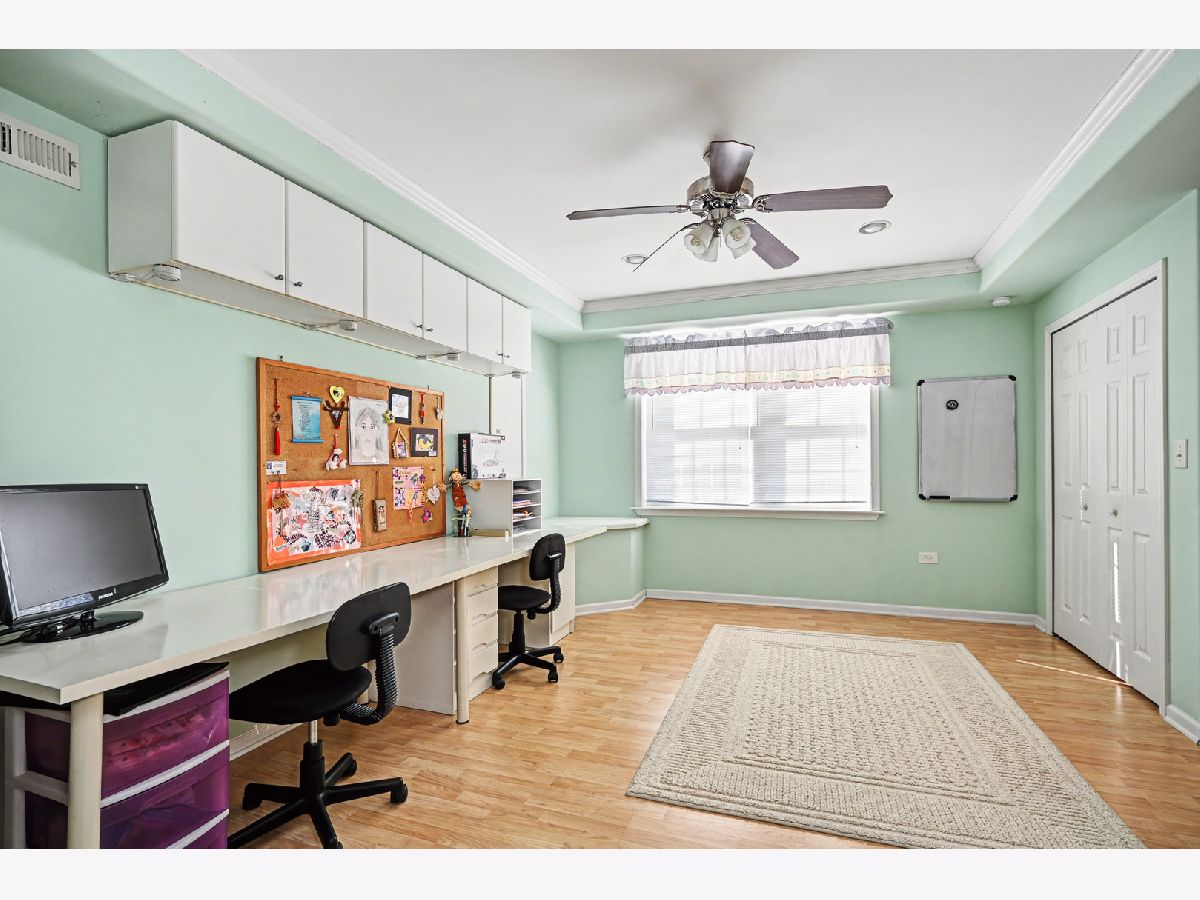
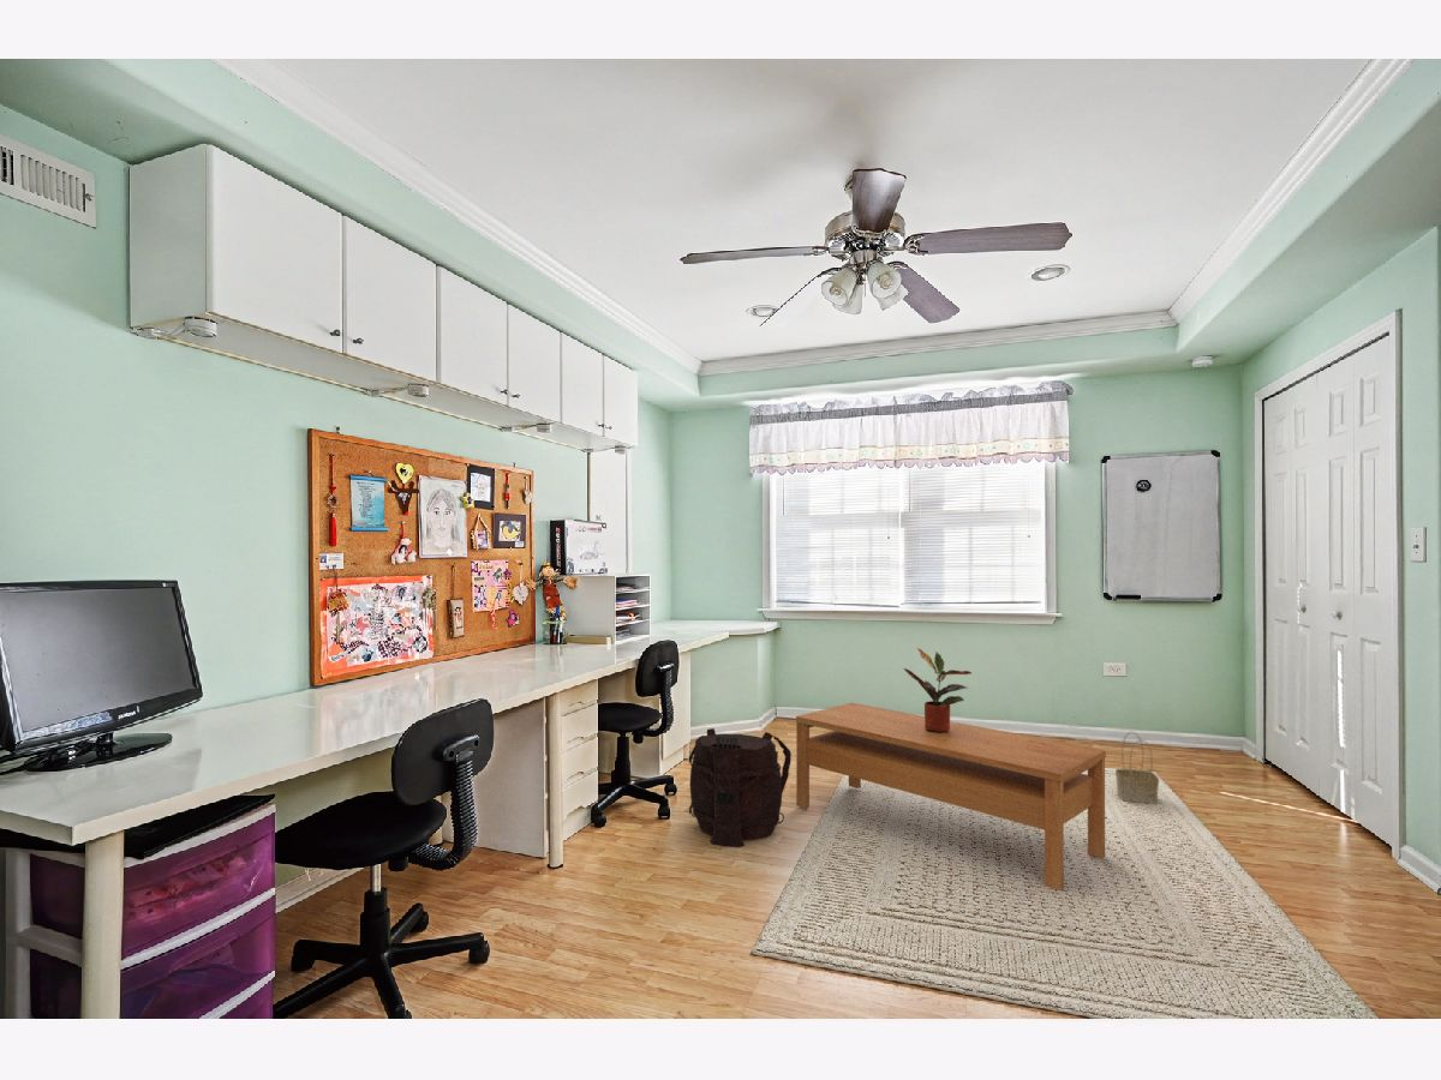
+ basket [1114,731,1160,805]
+ coffee table [795,702,1107,892]
+ backpack [688,727,793,848]
+ potted plant [902,647,973,732]
